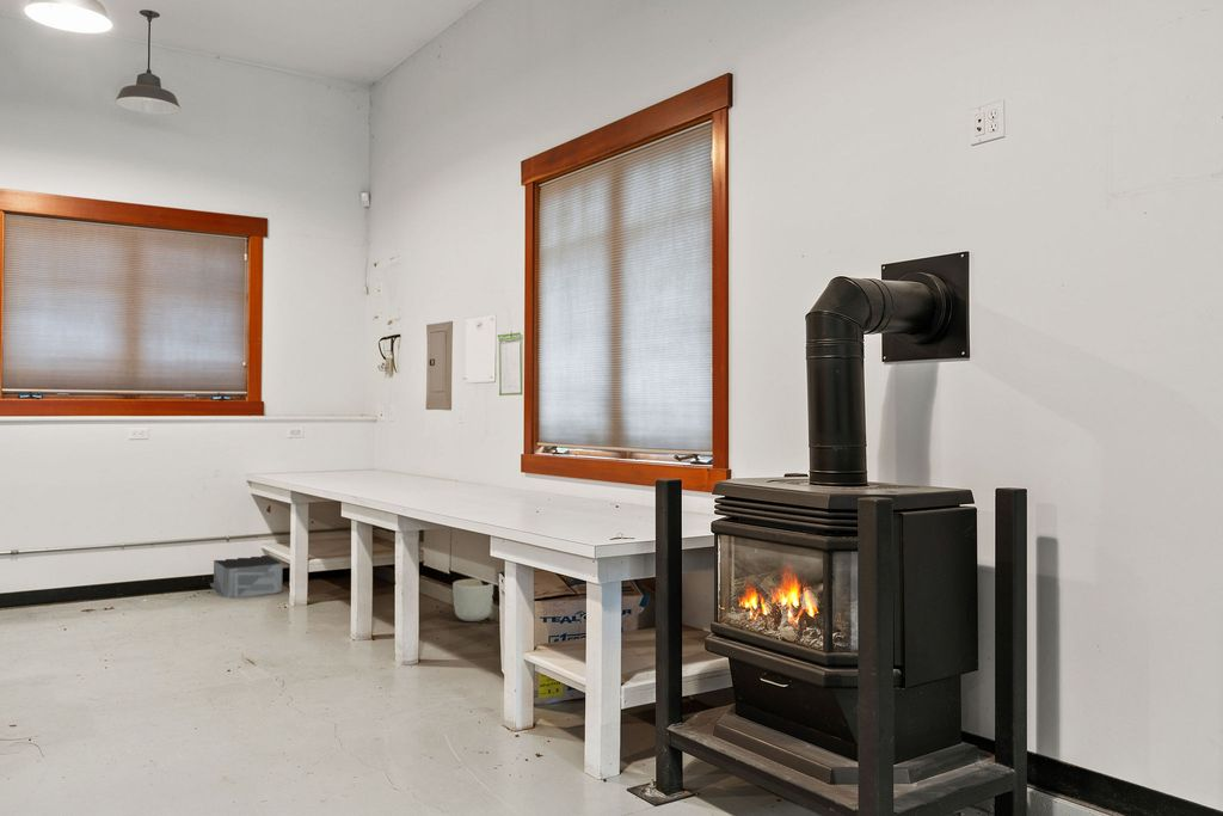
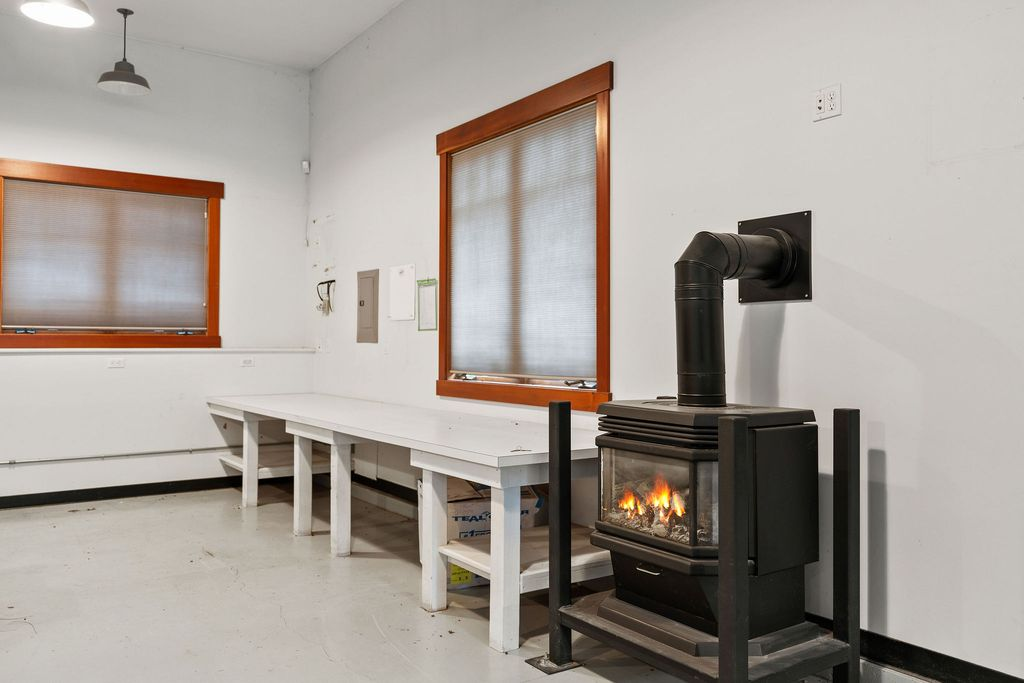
- storage bin [209,554,283,599]
- planter [451,578,494,622]
